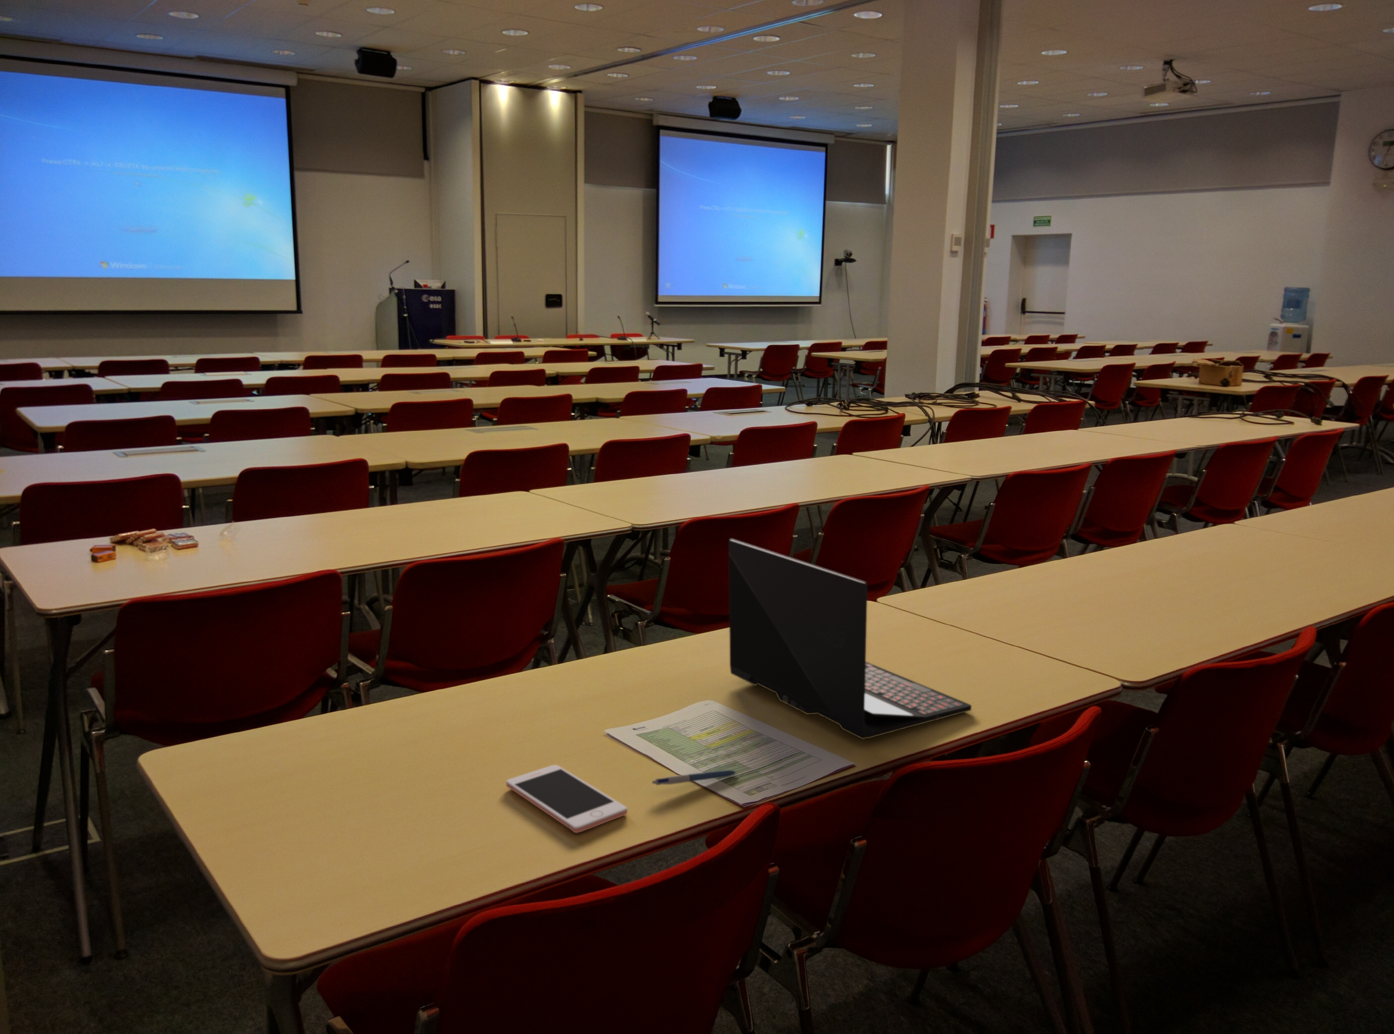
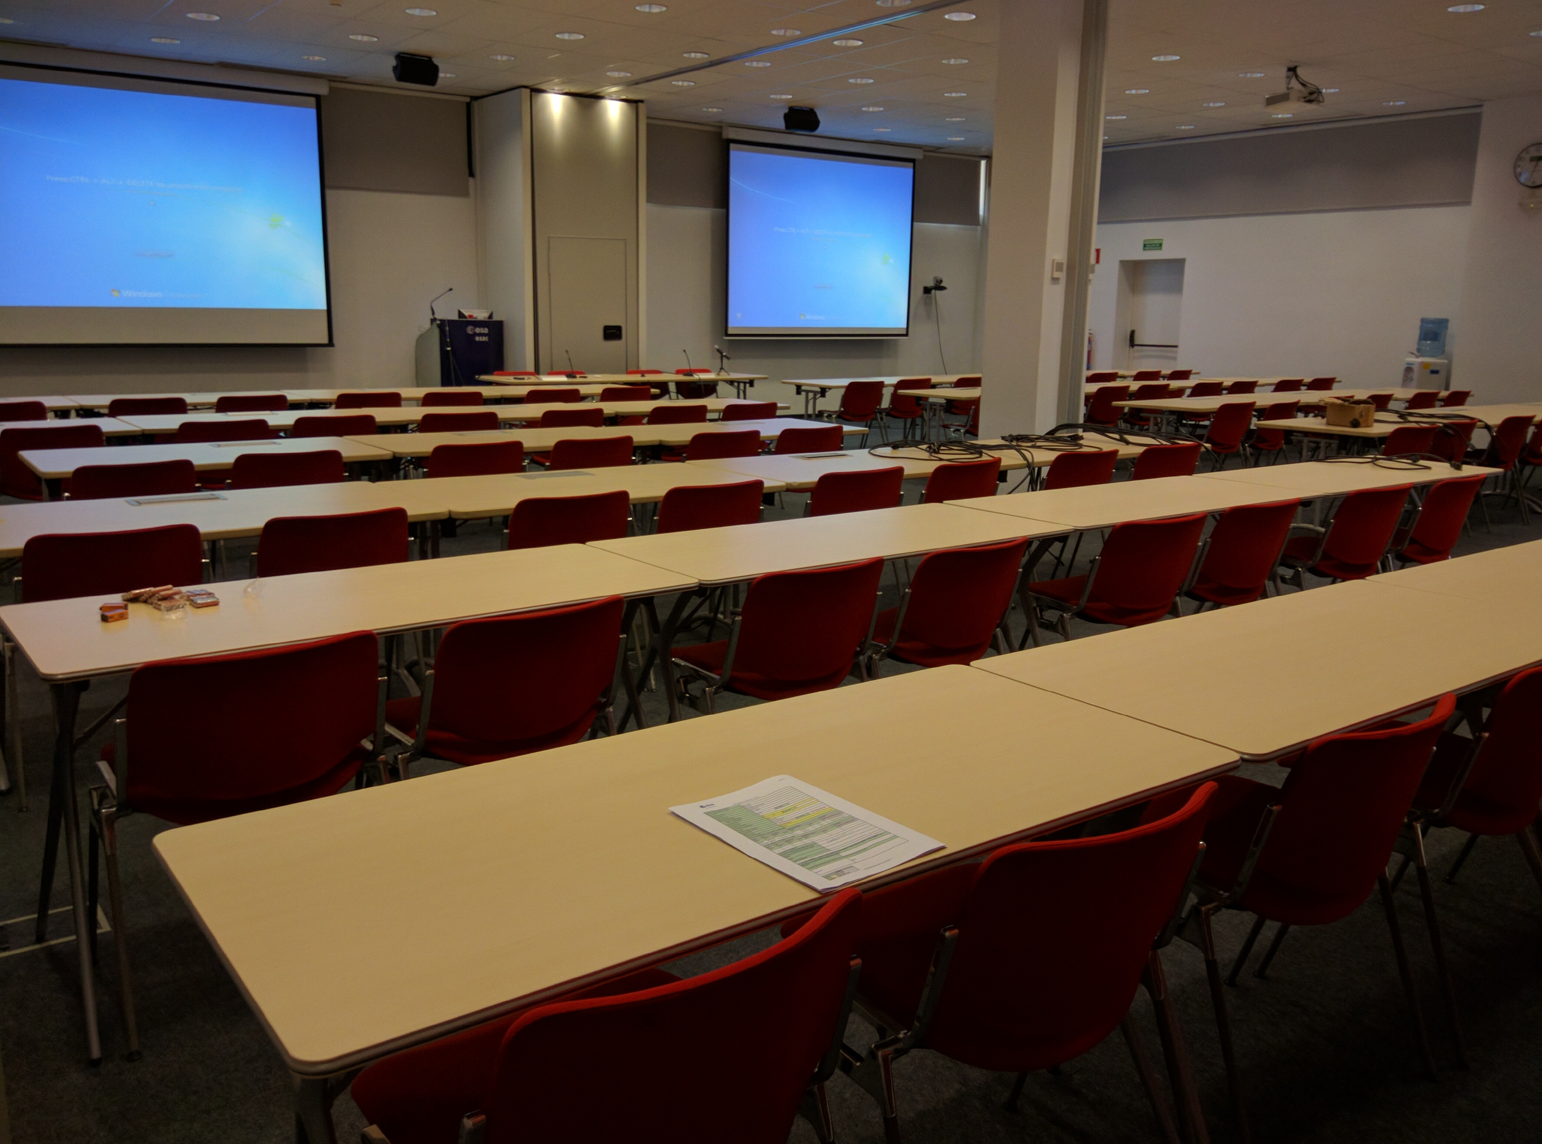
- pen [652,770,738,785]
- laptop [728,539,972,740]
- cell phone [505,765,628,833]
